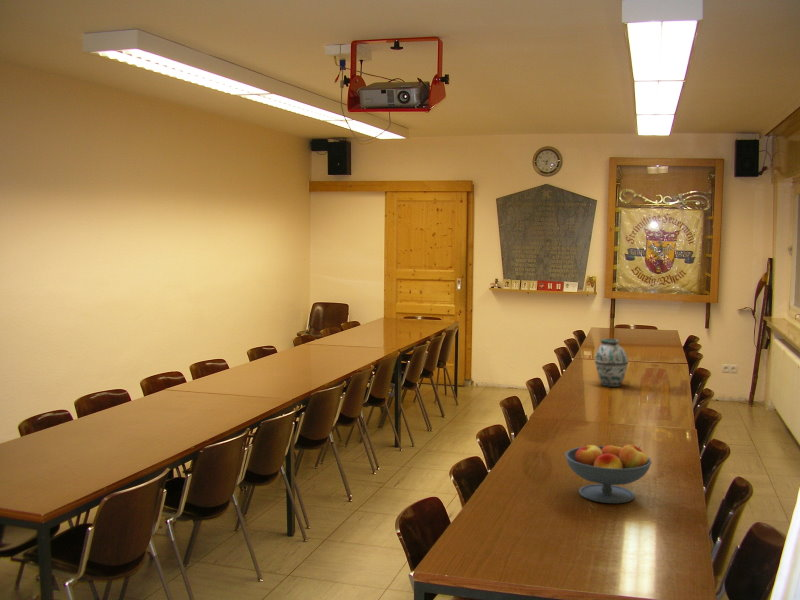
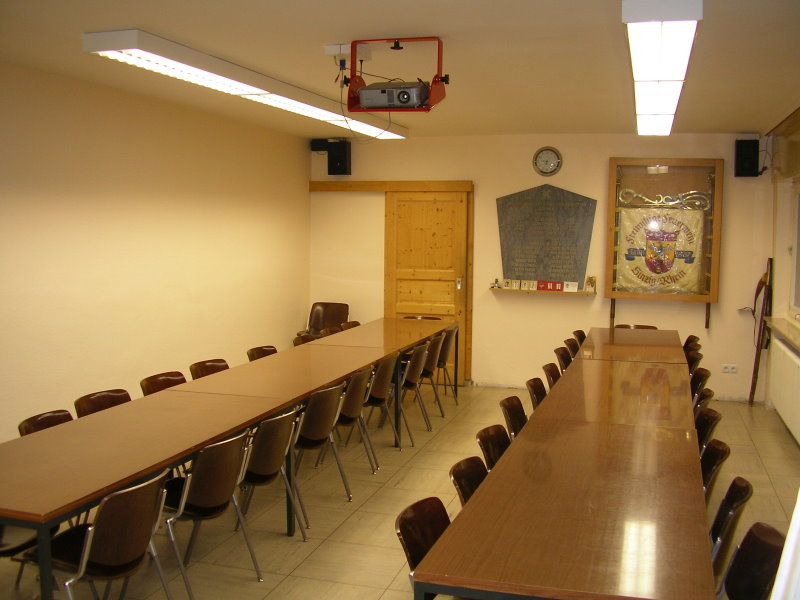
- vase [594,338,629,388]
- fruit bowl [564,442,653,504]
